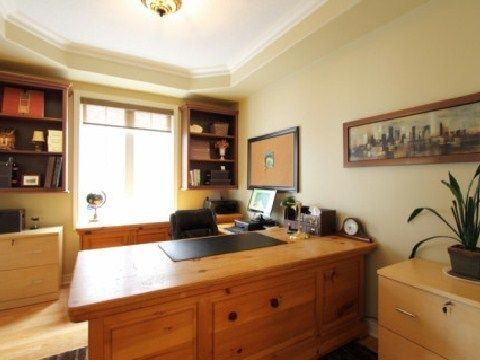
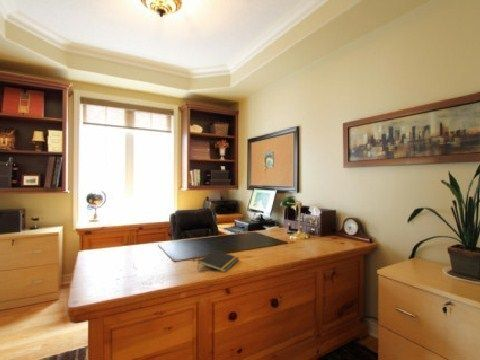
+ notepad [197,249,240,273]
